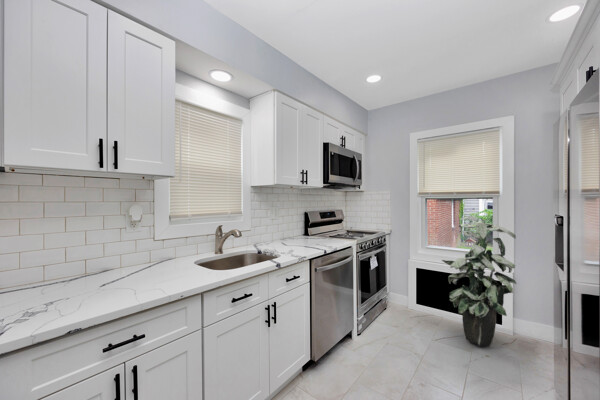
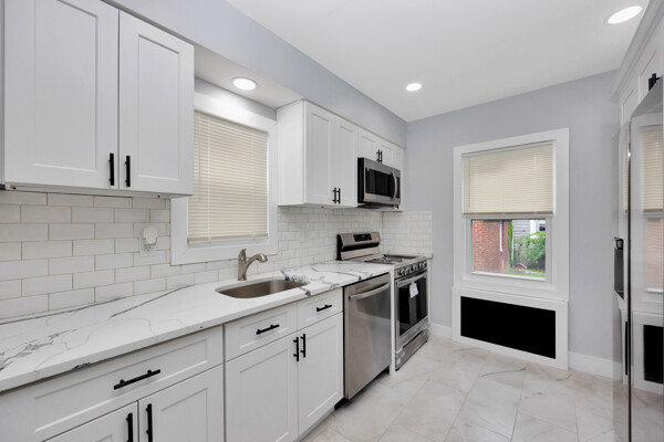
- indoor plant [441,216,518,347]
